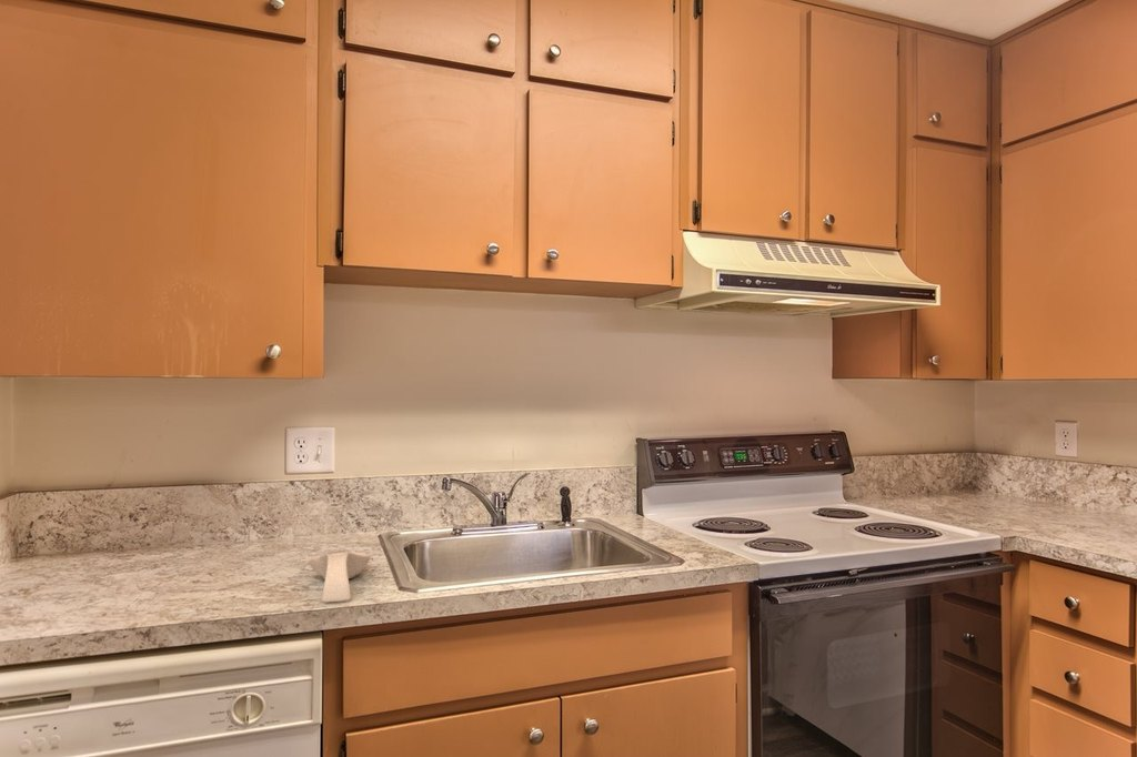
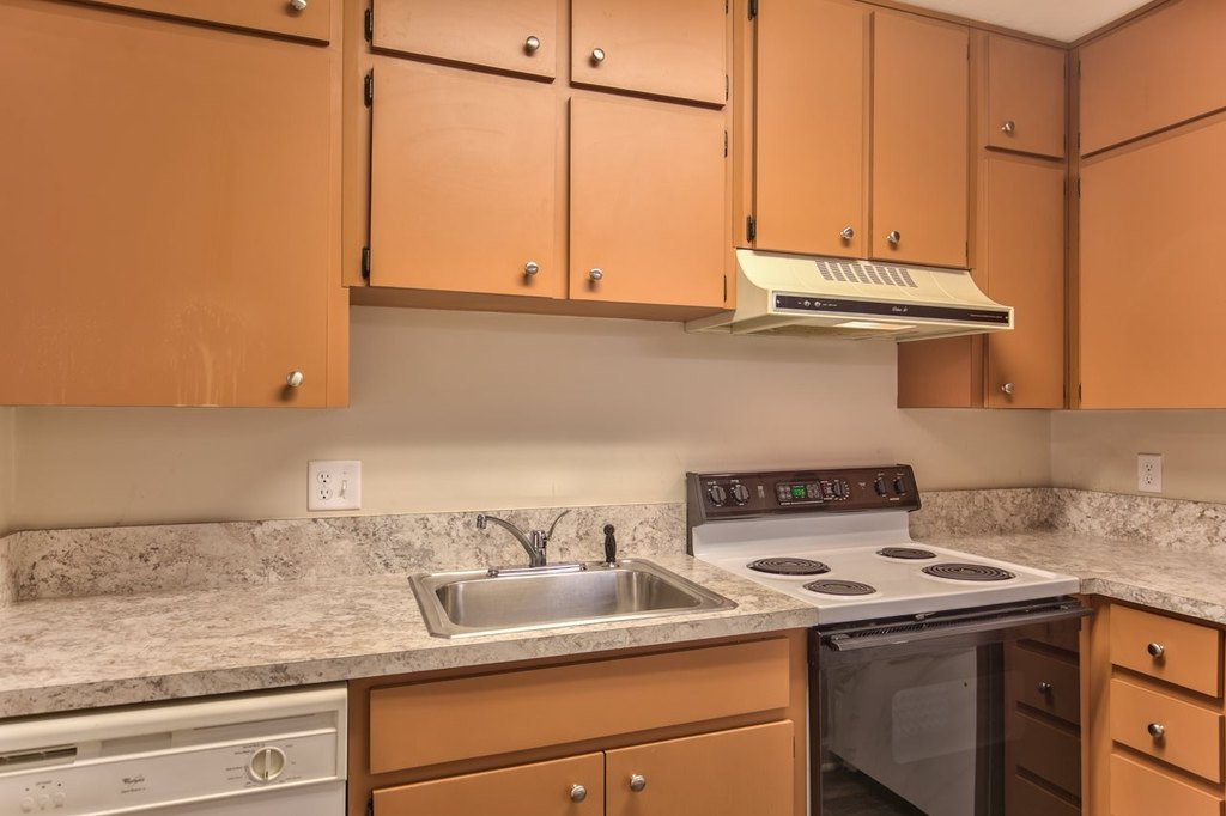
- spoon rest [308,552,372,604]
